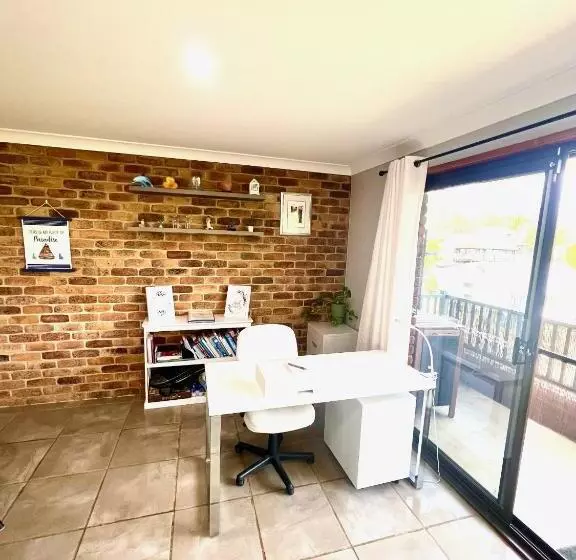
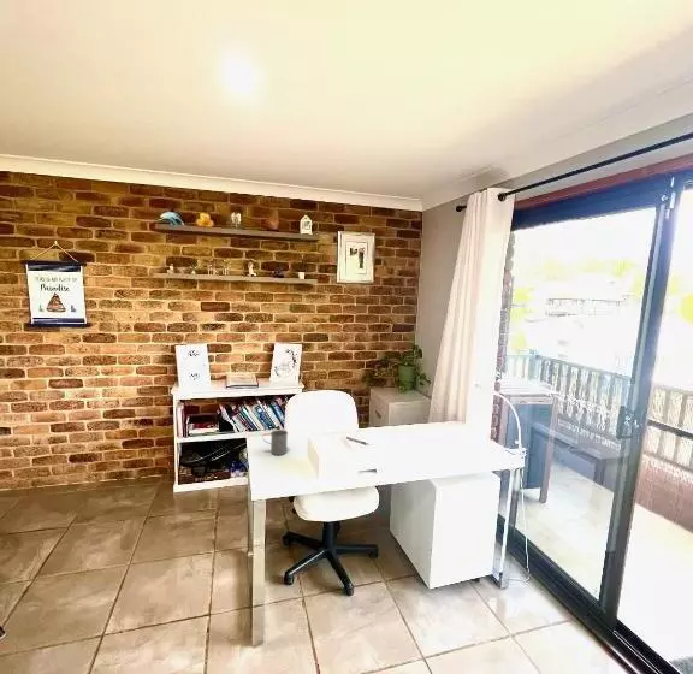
+ mug [262,428,289,456]
